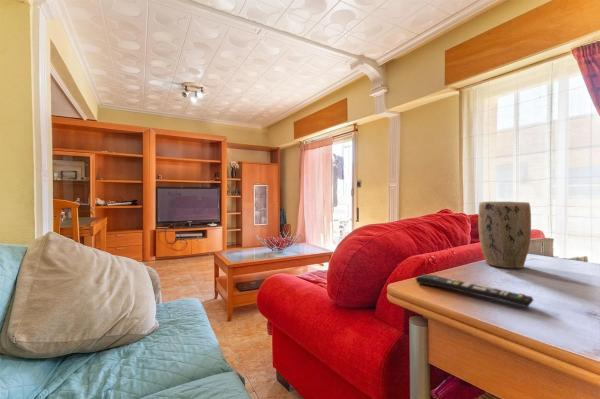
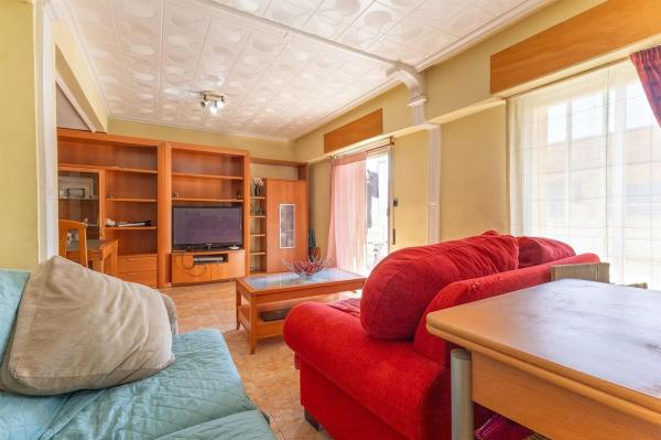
- plant pot [477,201,532,269]
- remote control [414,273,534,309]
